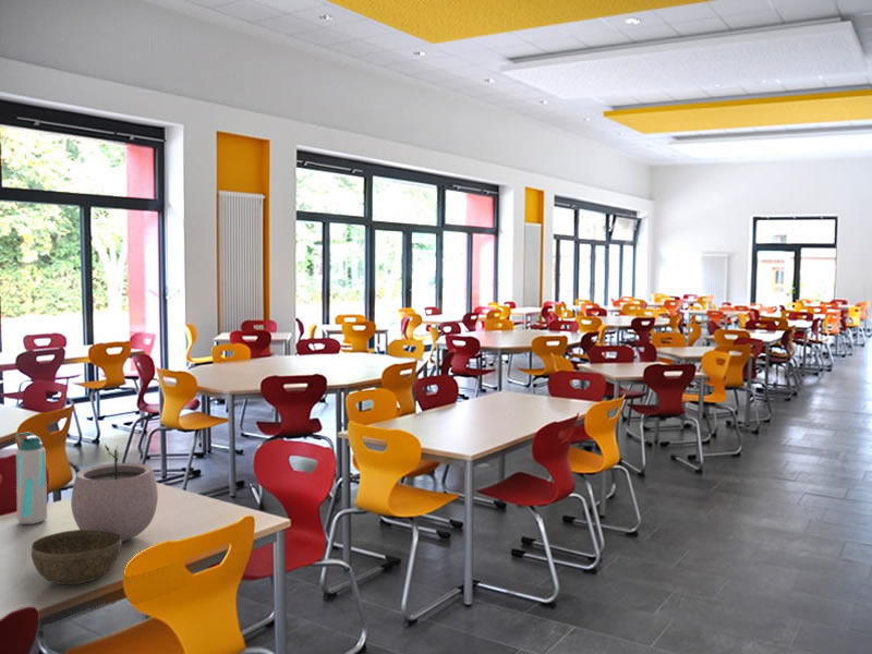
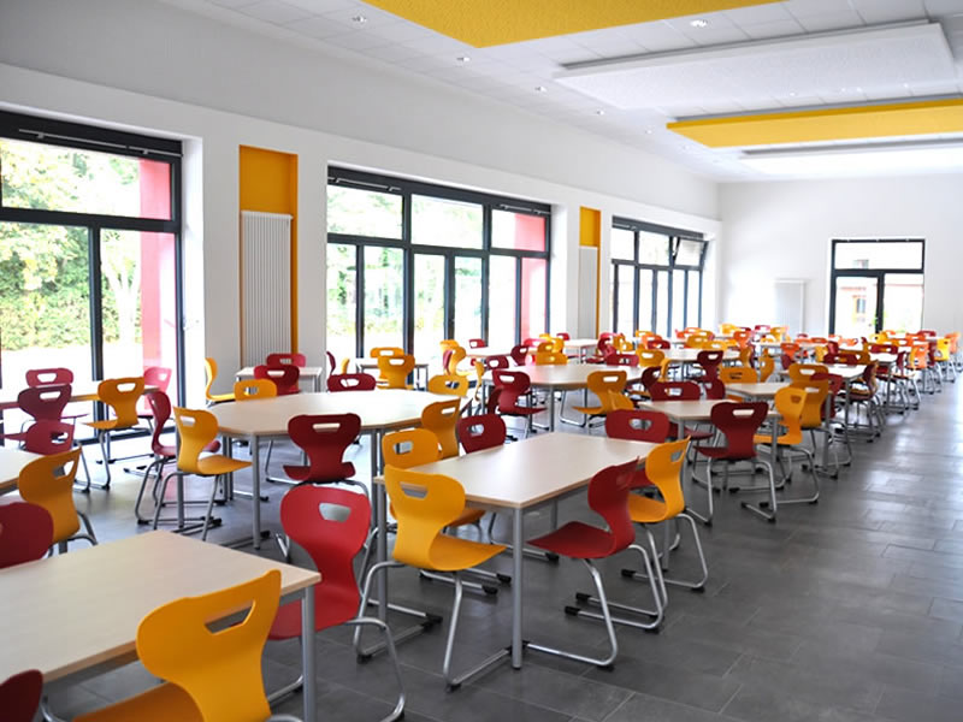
- bowl [31,529,122,585]
- plant pot [70,444,159,543]
- water bottle [15,431,49,525]
